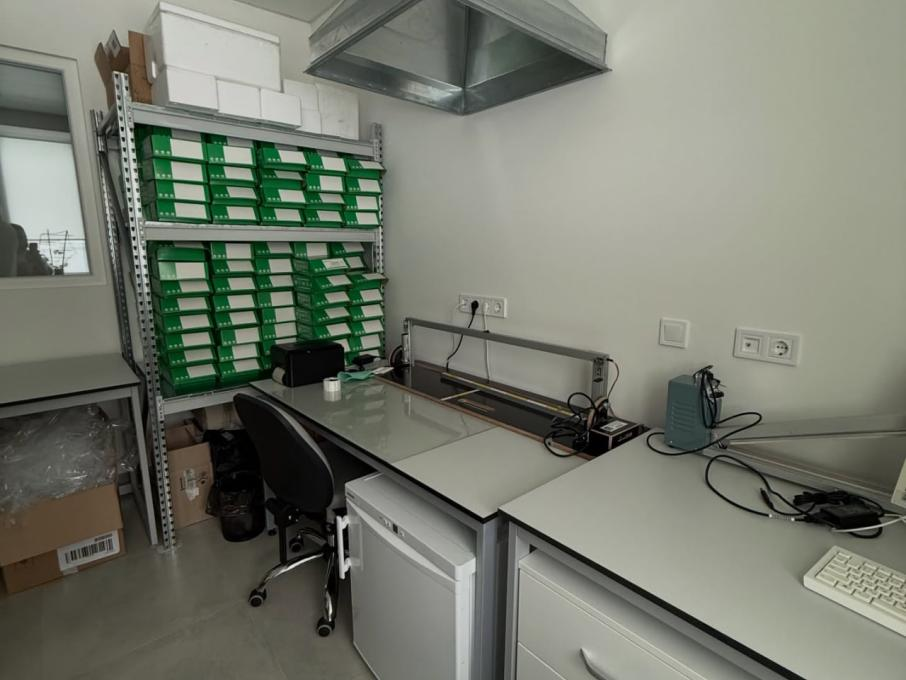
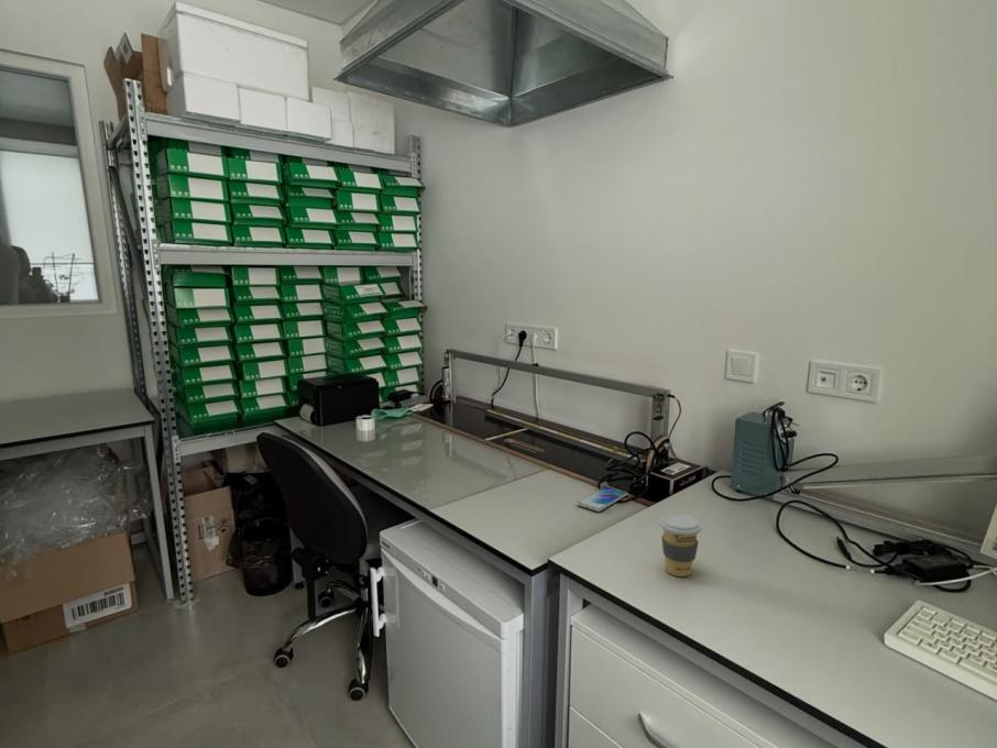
+ smartphone [577,485,628,513]
+ coffee cup [658,513,703,578]
